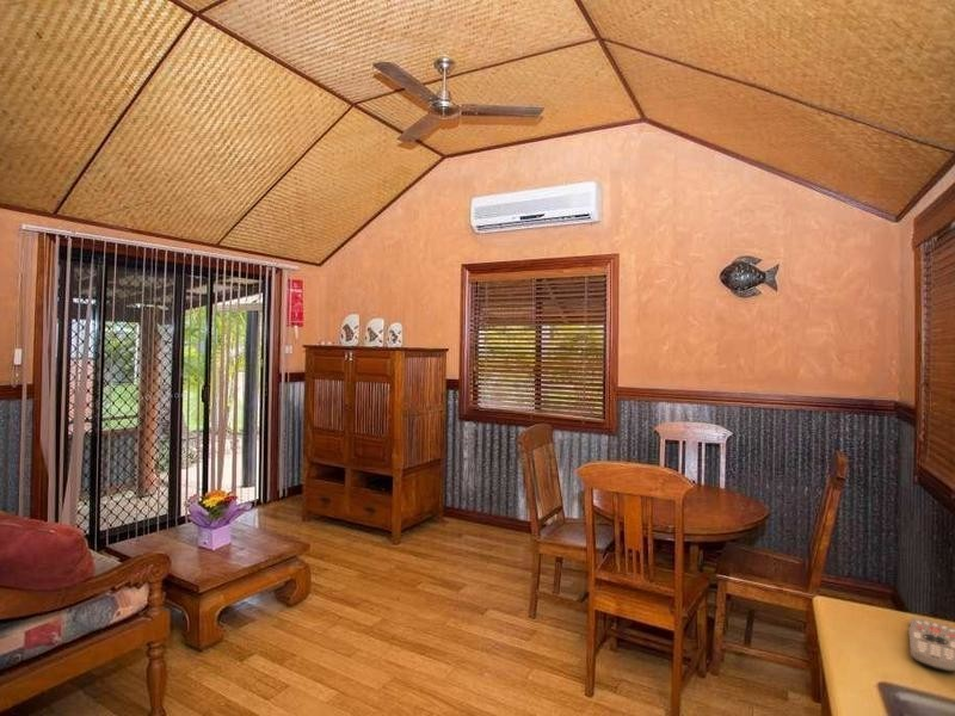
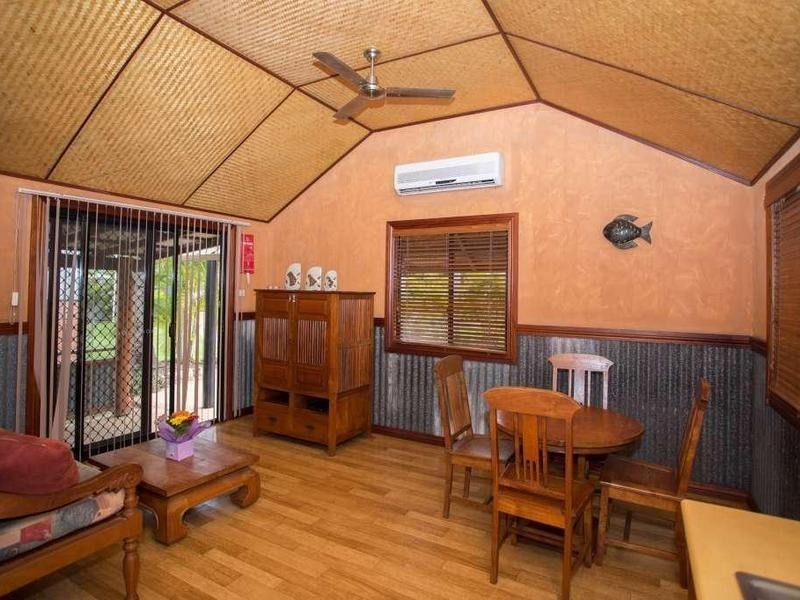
- remote control [907,617,955,673]
